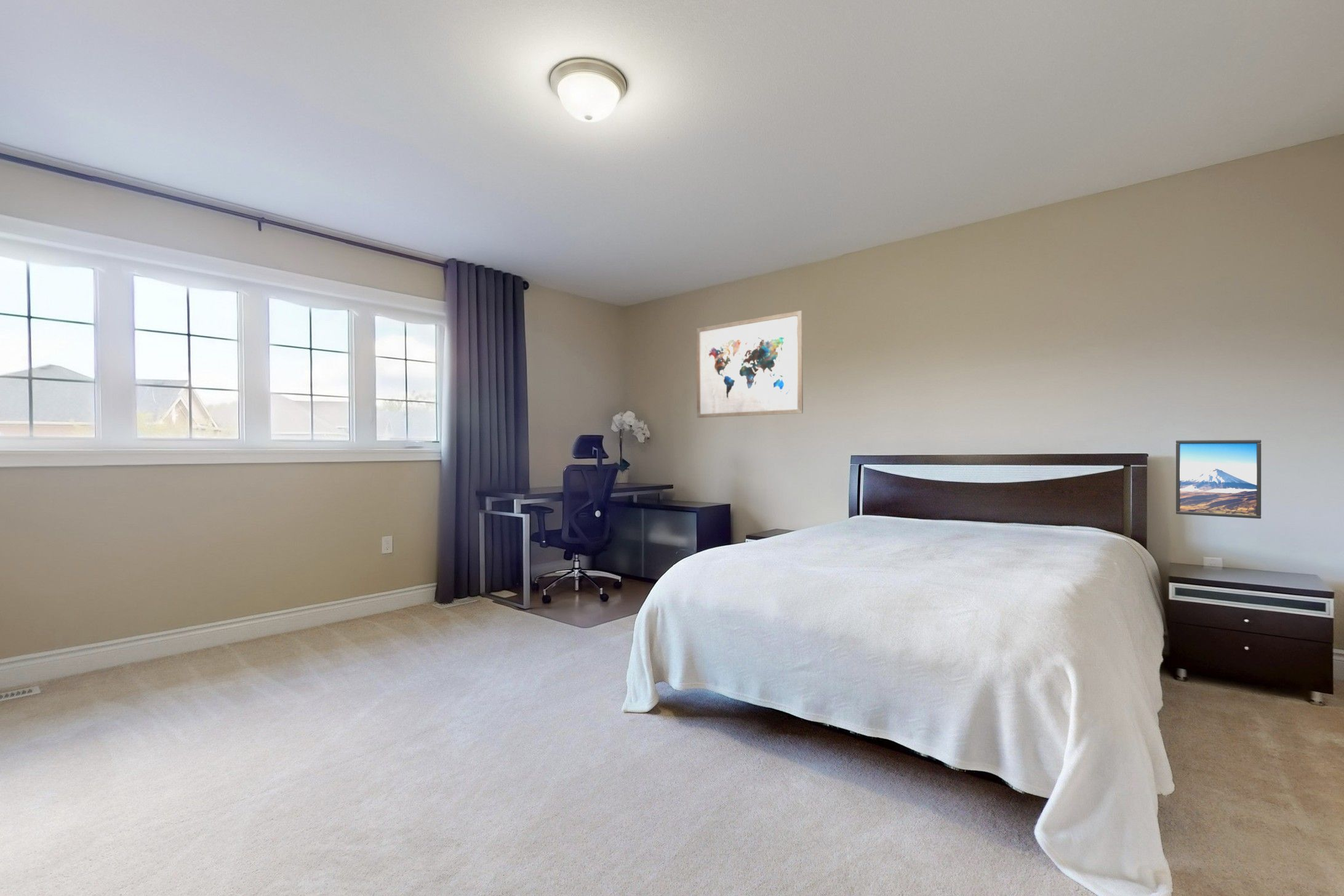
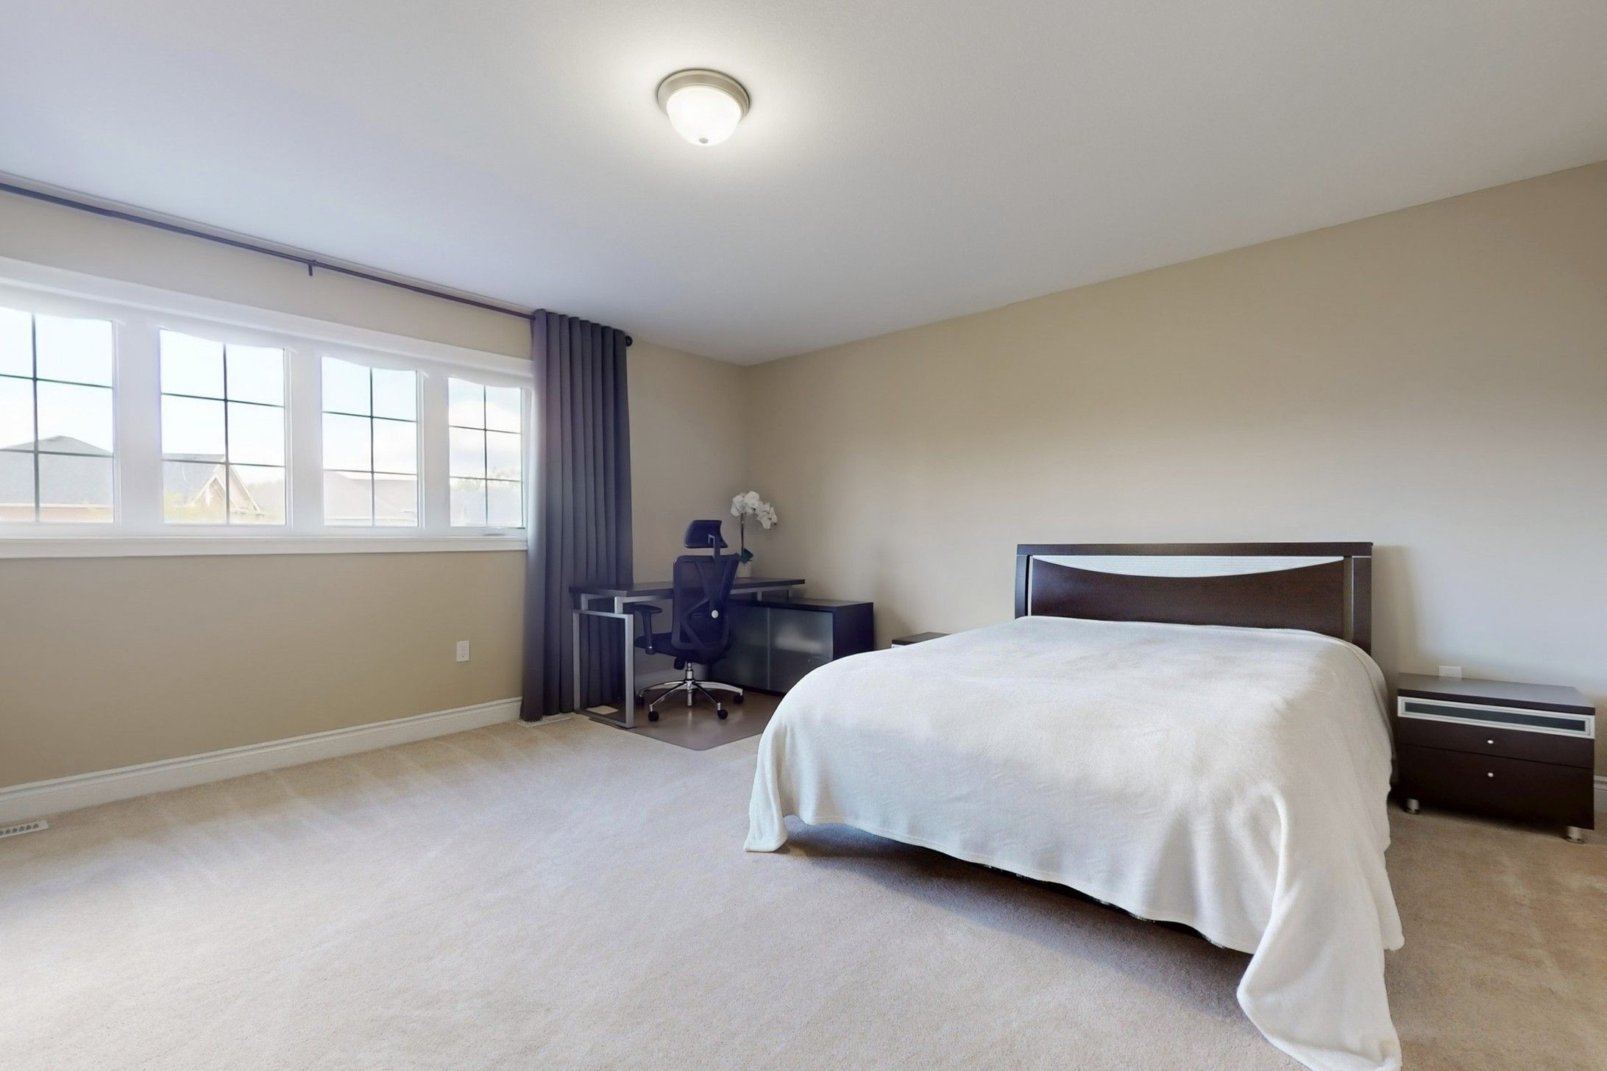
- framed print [1175,439,1262,519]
- wall art [696,310,804,418]
